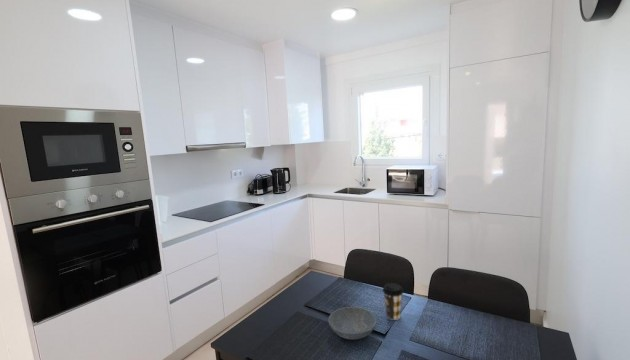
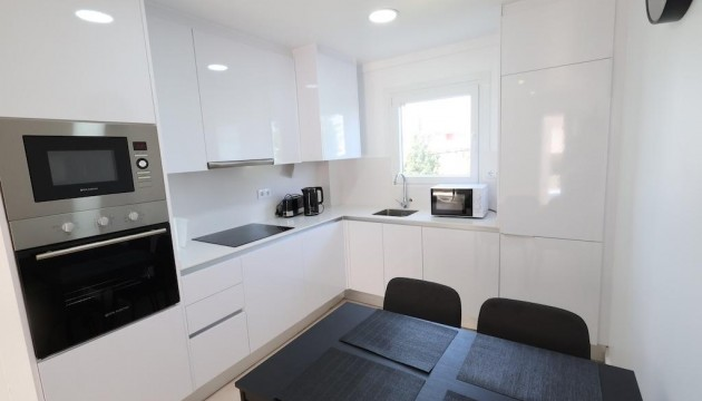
- bowl [327,306,377,341]
- coffee cup [382,282,404,321]
